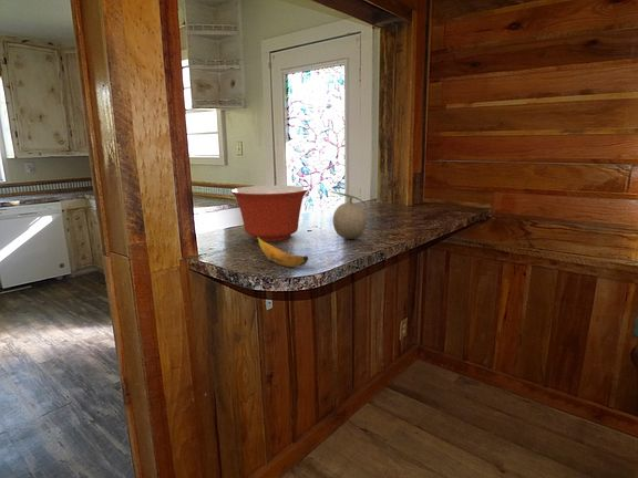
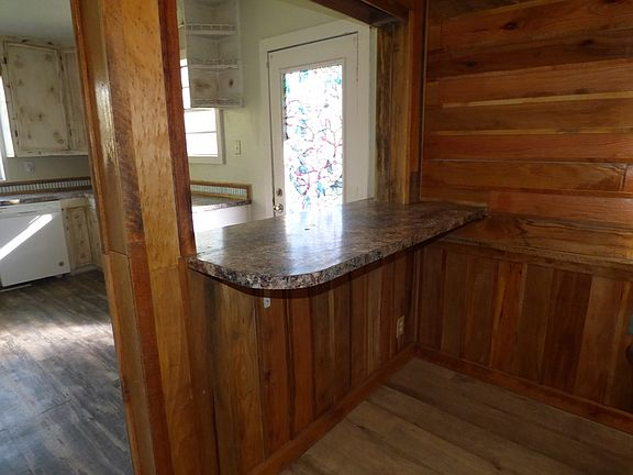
- banana [257,237,309,268]
- mixing bowl [229,185,309,242]
- fruit [330,190,368,240]
